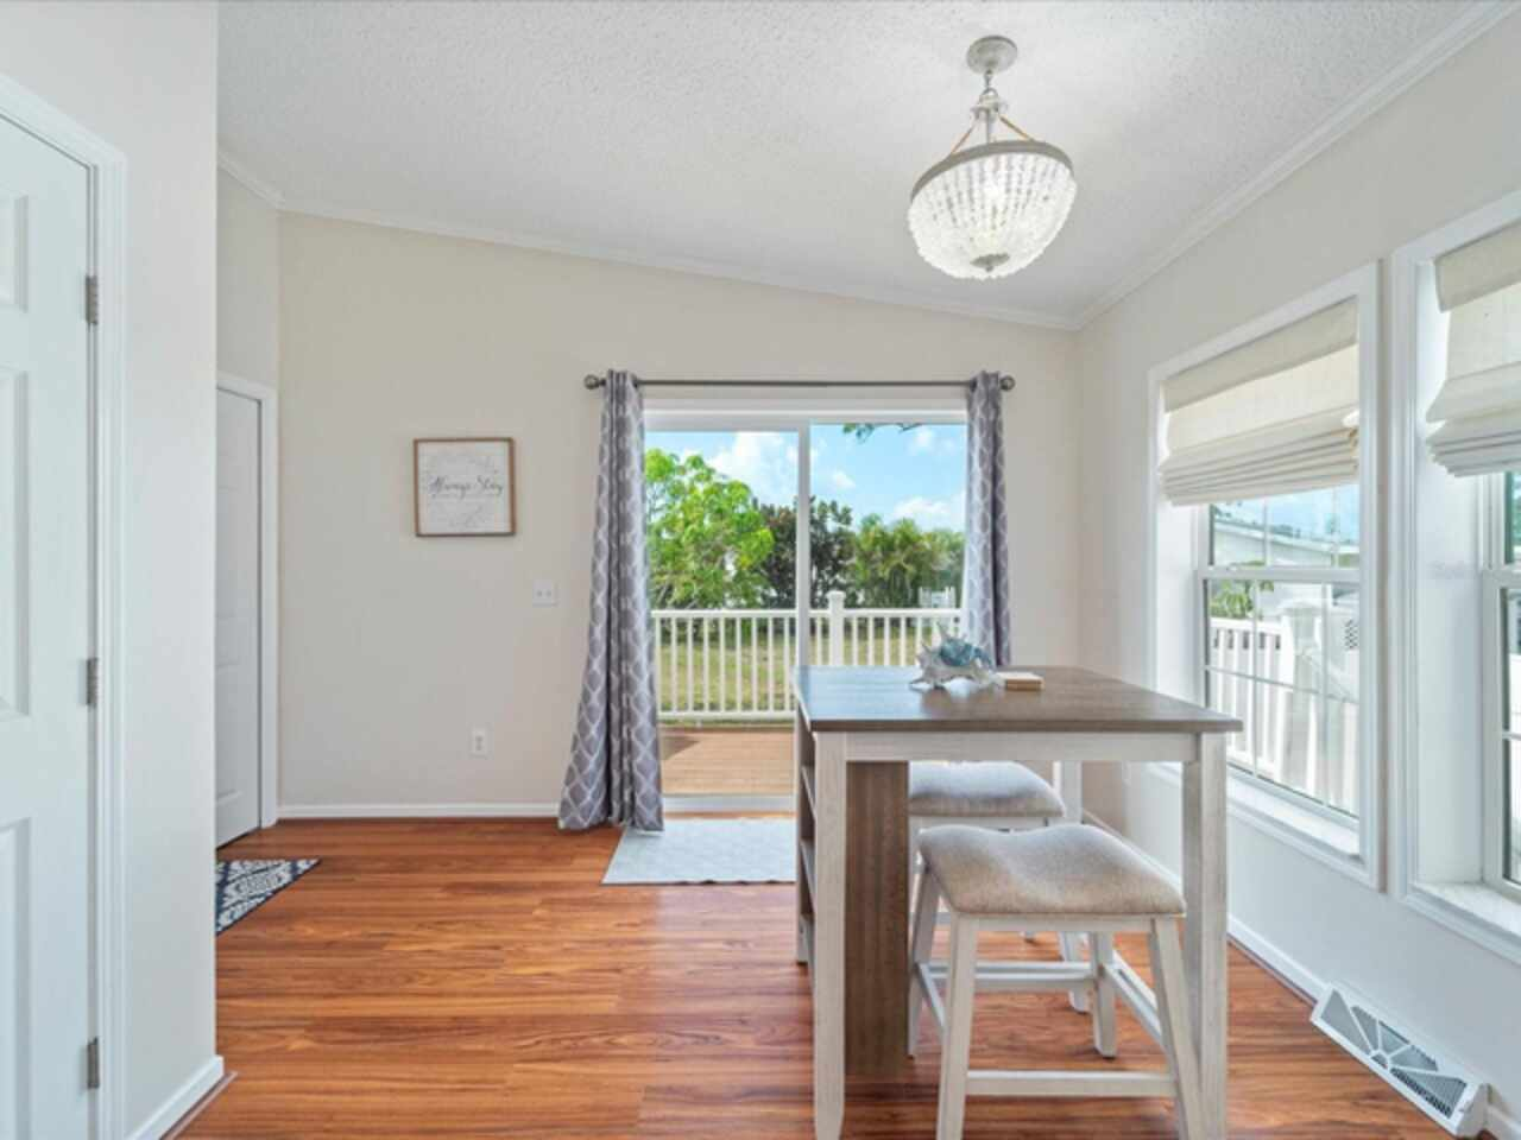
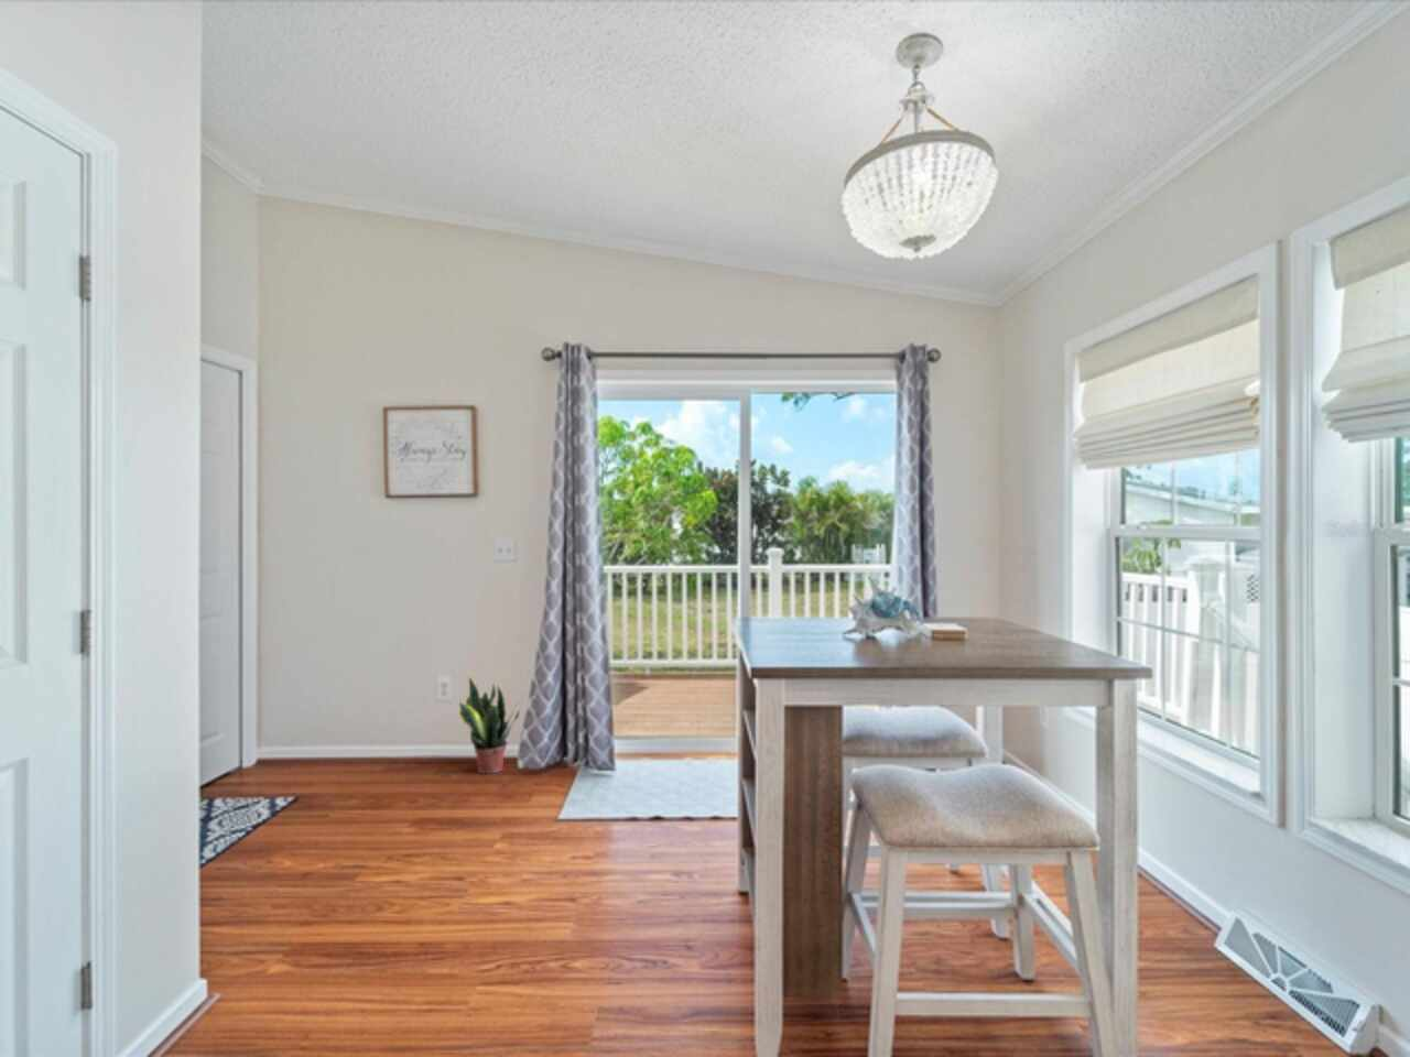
+ potted plant [459,676,525,775]
